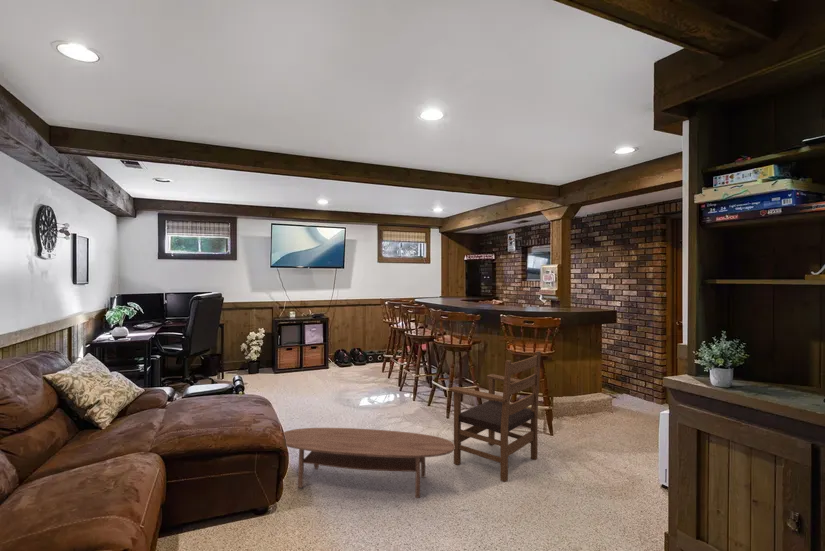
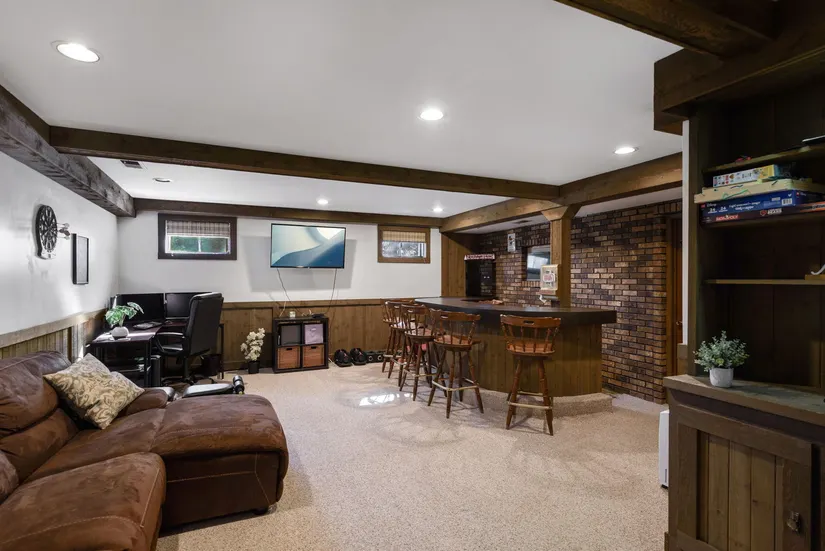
- armchair [448,350,542,483]
- coffee table [283,427,455,499]
